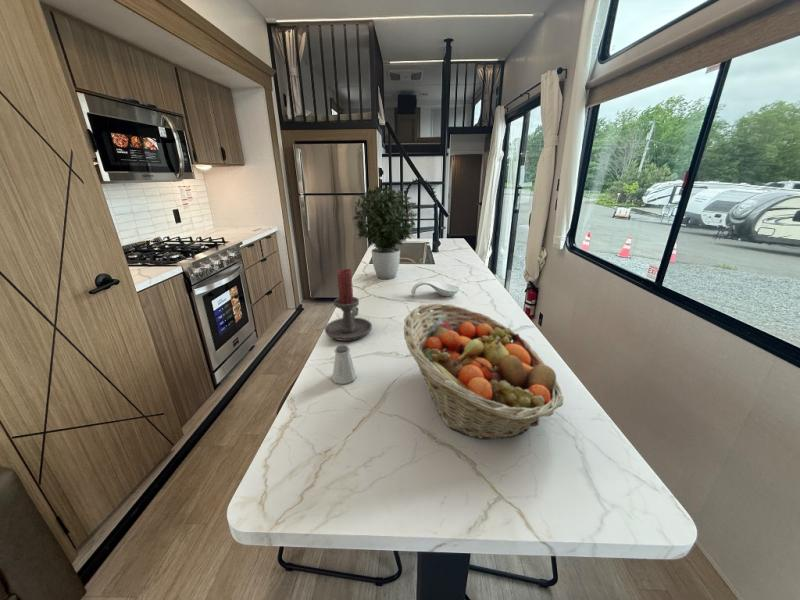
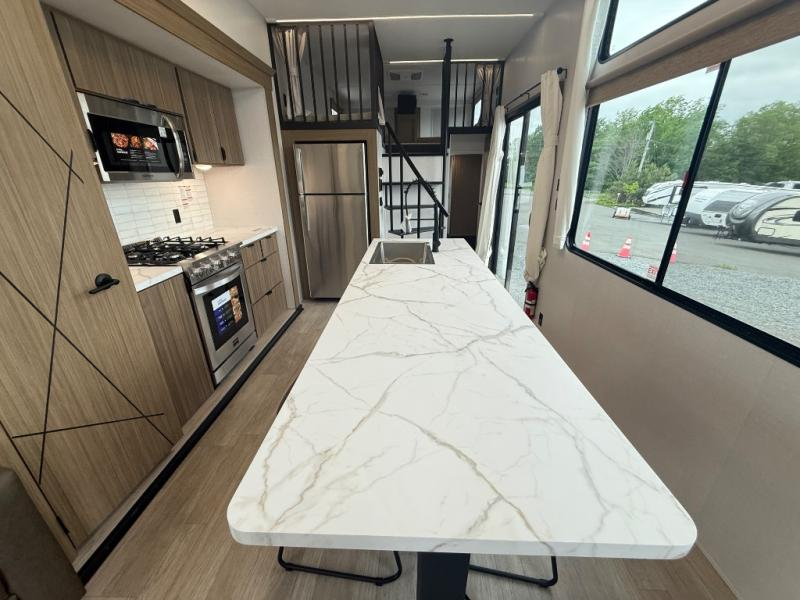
- candle holder [323,268,373,342]
- saltshaker [332,344,357,385]
- potted plant [352,184,418,280]
- spoon rest [410,280,461,298]
- fruit basket [403,303,564,440]
